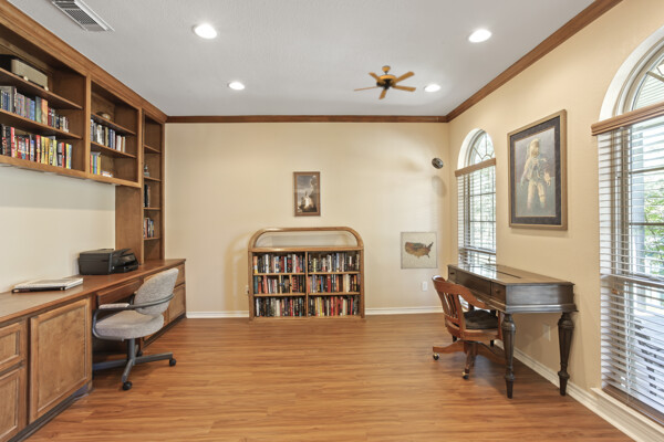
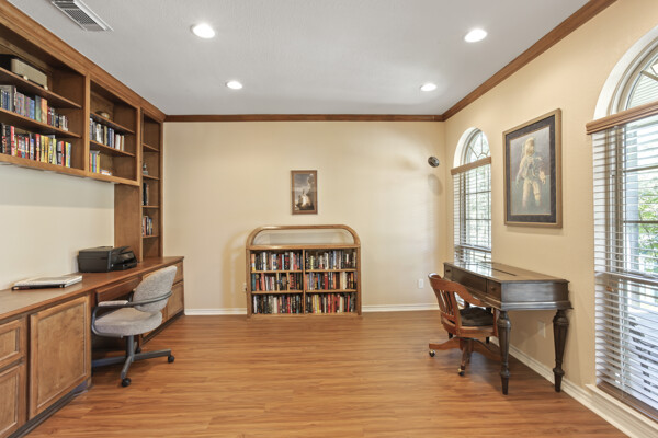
- ceiling fan [352,65,417,101]
- wall art [400,230,439,270]
